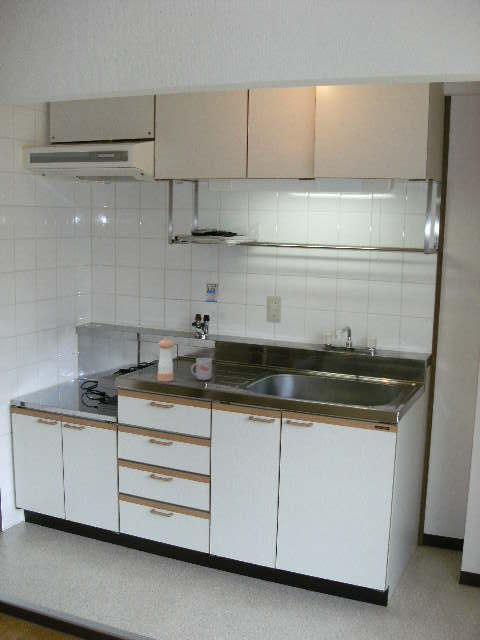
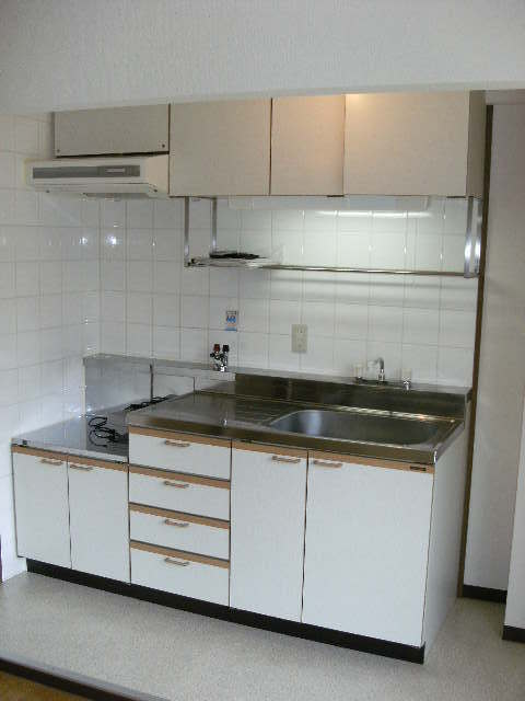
- mug [190,353,213,381]
- pepper shaker [157,337,175,383]
